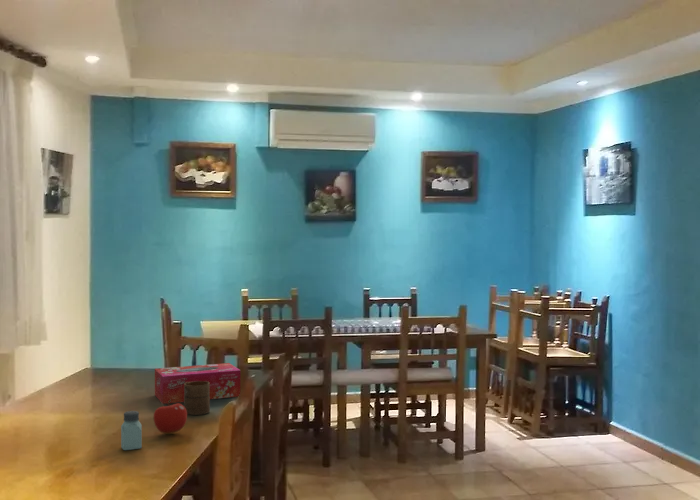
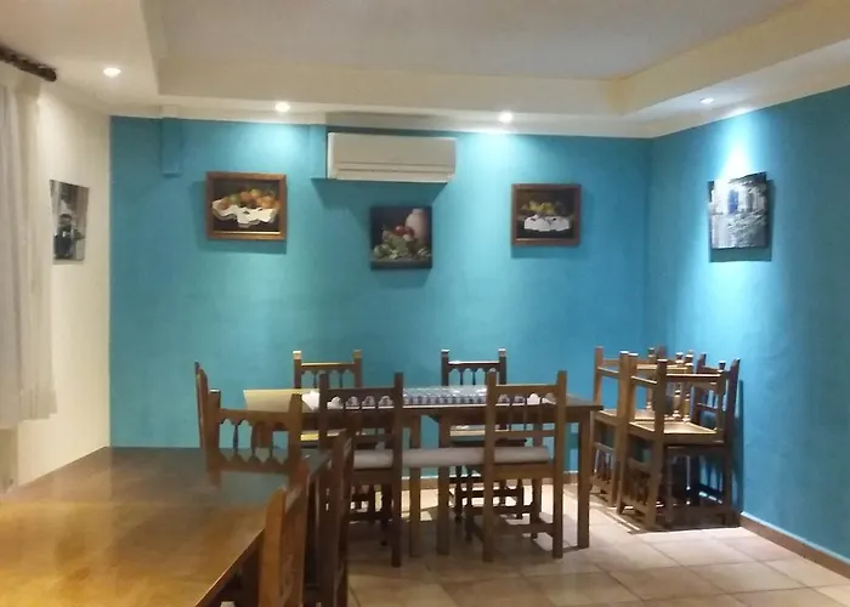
- cup [183,381,211,416]
- tissue box [154,362,241,405]
- saltshaker [120,410,143,451]
- fruit [153,399,188,435]
